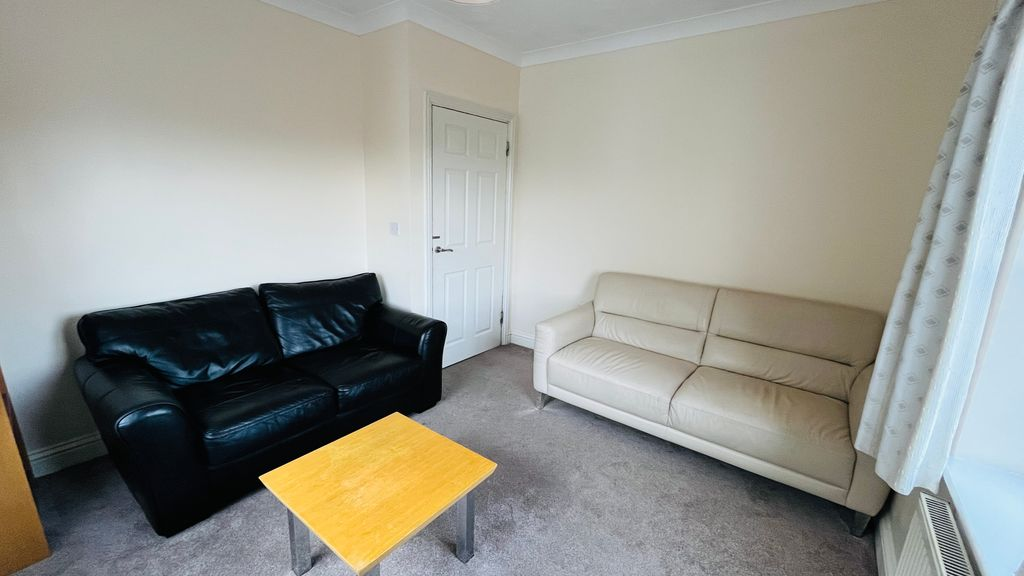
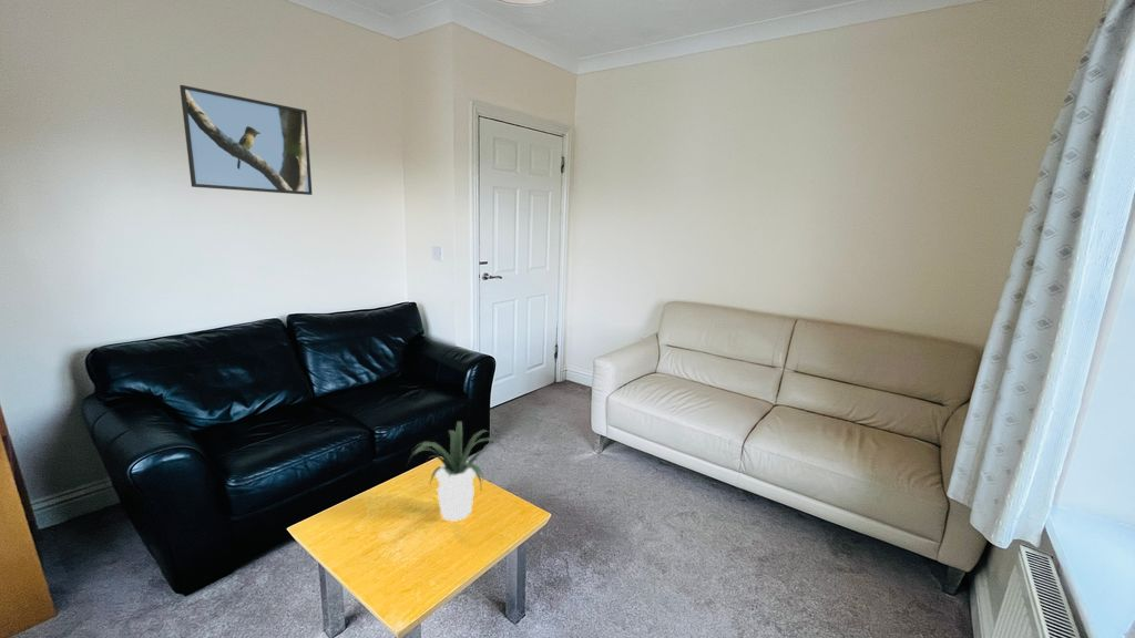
+ potted plant [405,421,505,523]
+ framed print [178,84,314,196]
